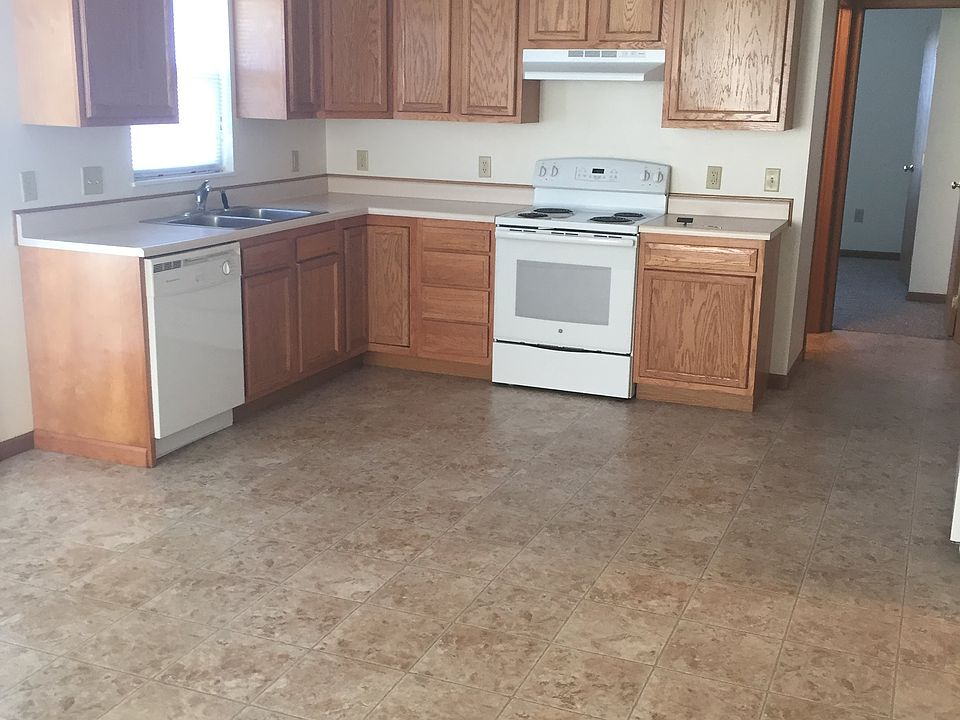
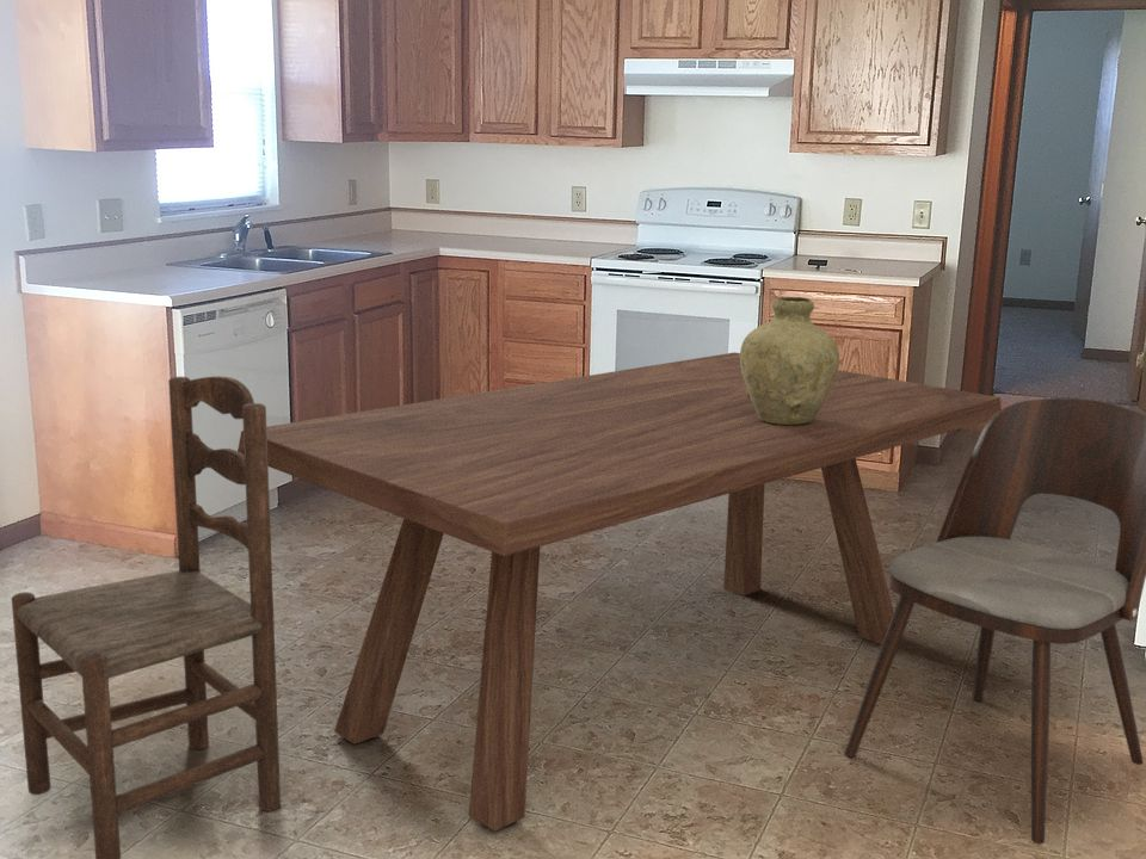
+ vase [739,296,840,425]
+ dining table [236,351,1003,833]
+ dining chair [844,397,1146,845]
+ dining chair [11,375,282,859]
